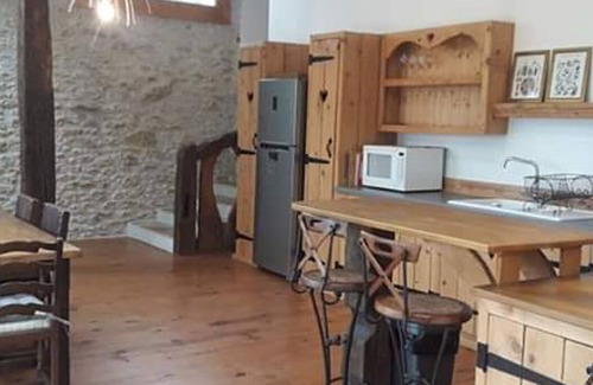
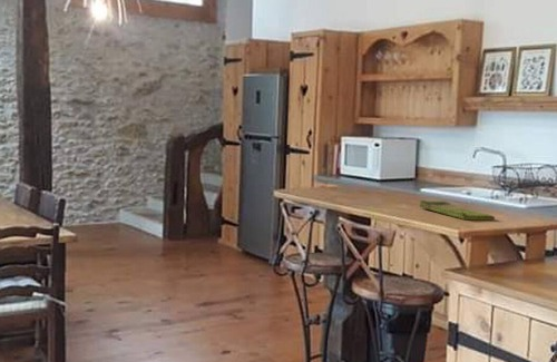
+ dish towel [418,199,496,221]
